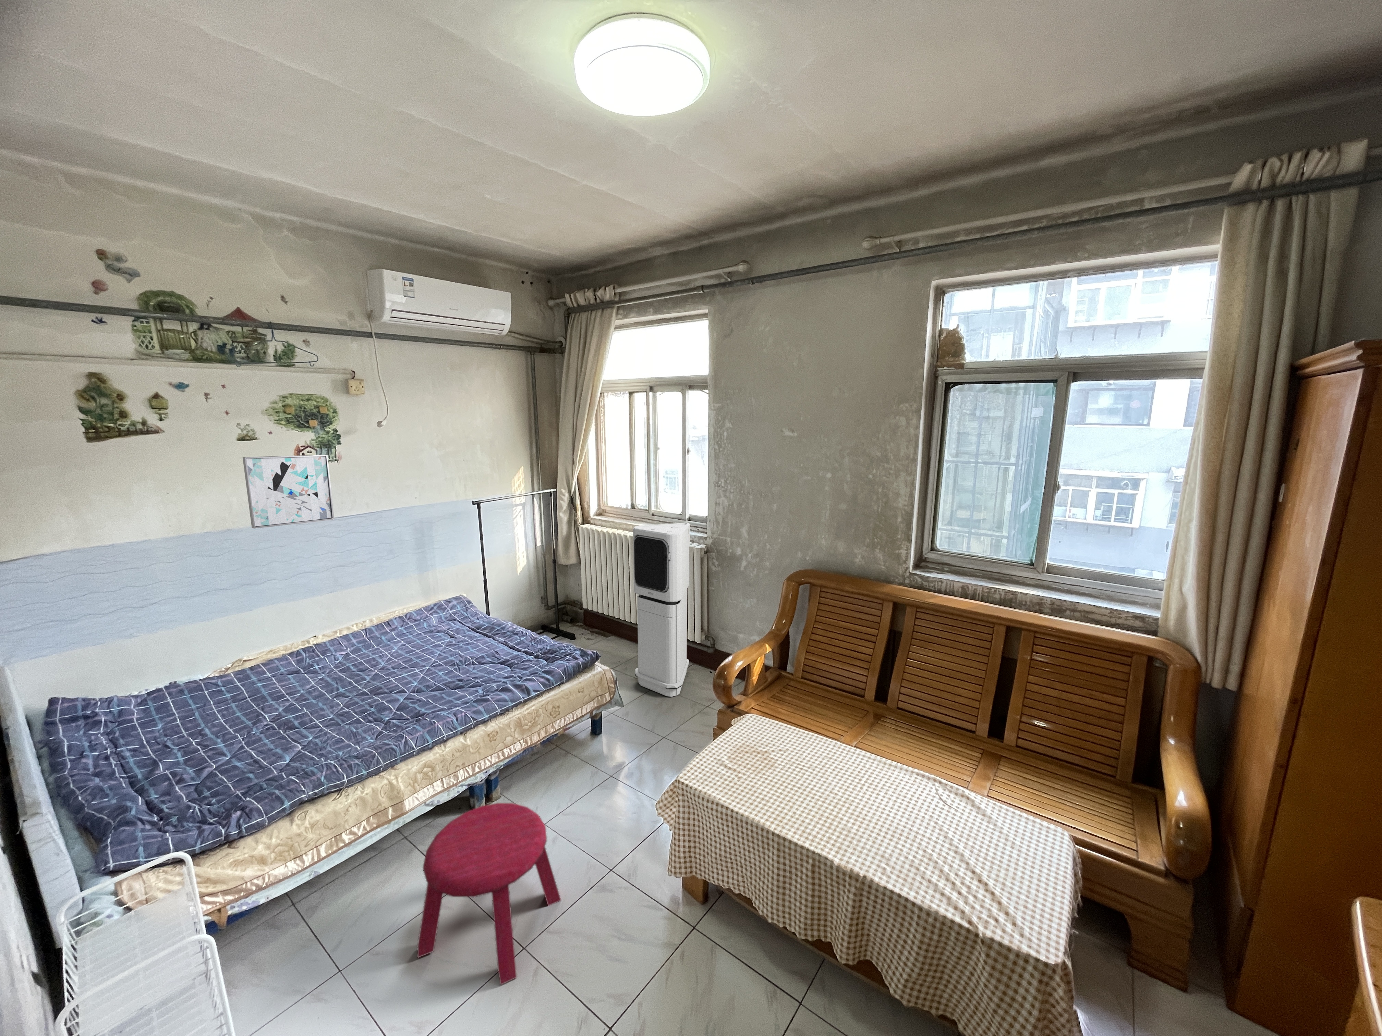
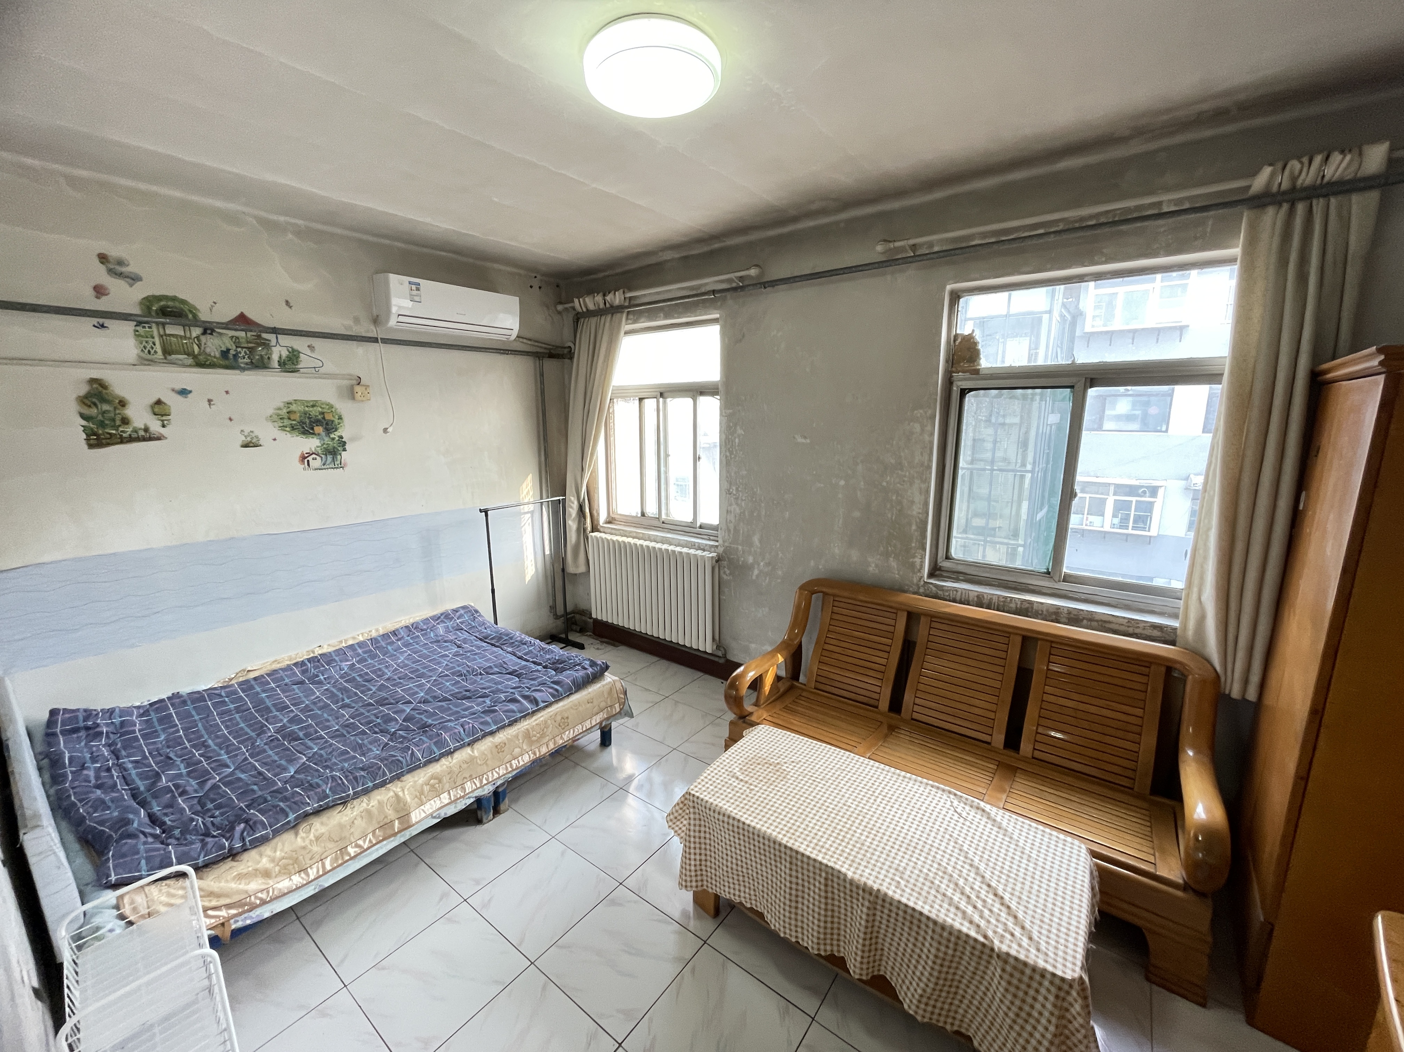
- stool [417,803,562,986]
- wall art [243,454,334,529]
- air purifier [632,522,690,698]
